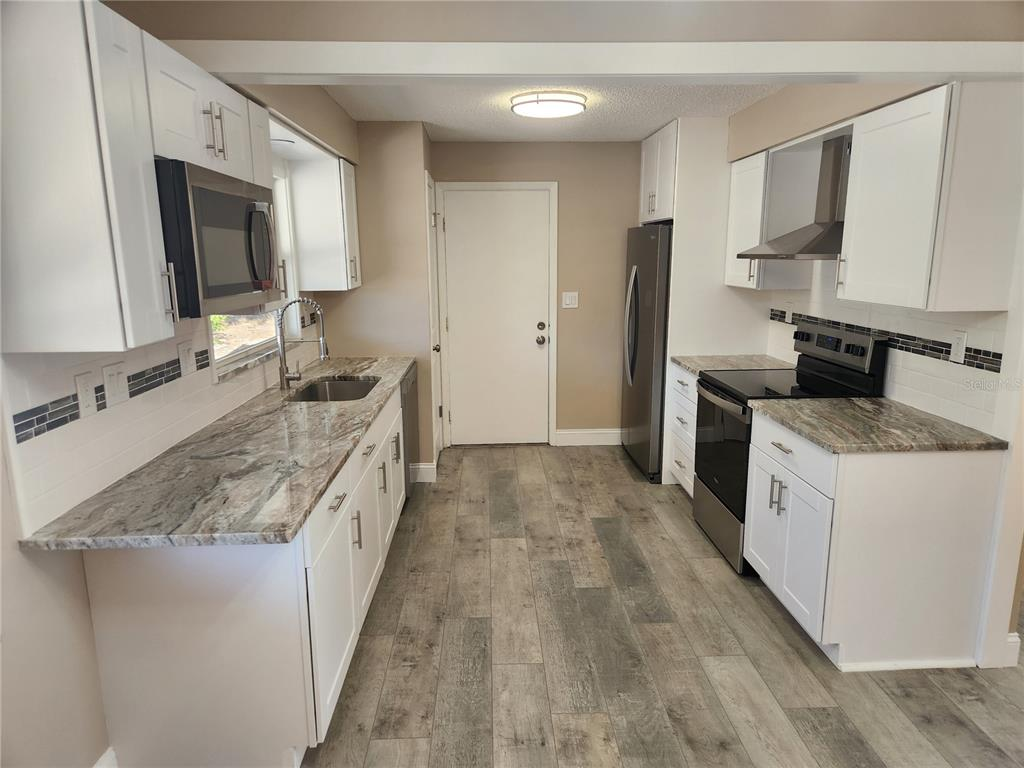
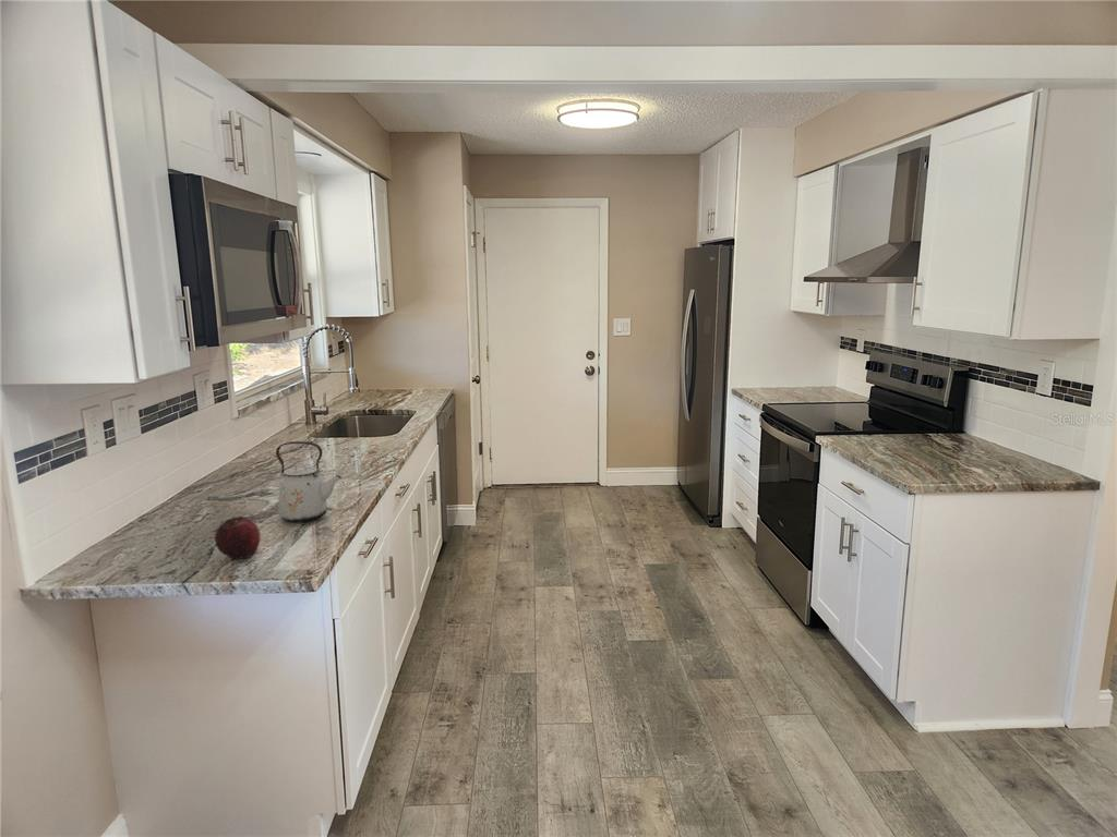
+ kettle [275,440,343,523]
+ fruit [214,515,261,560]
